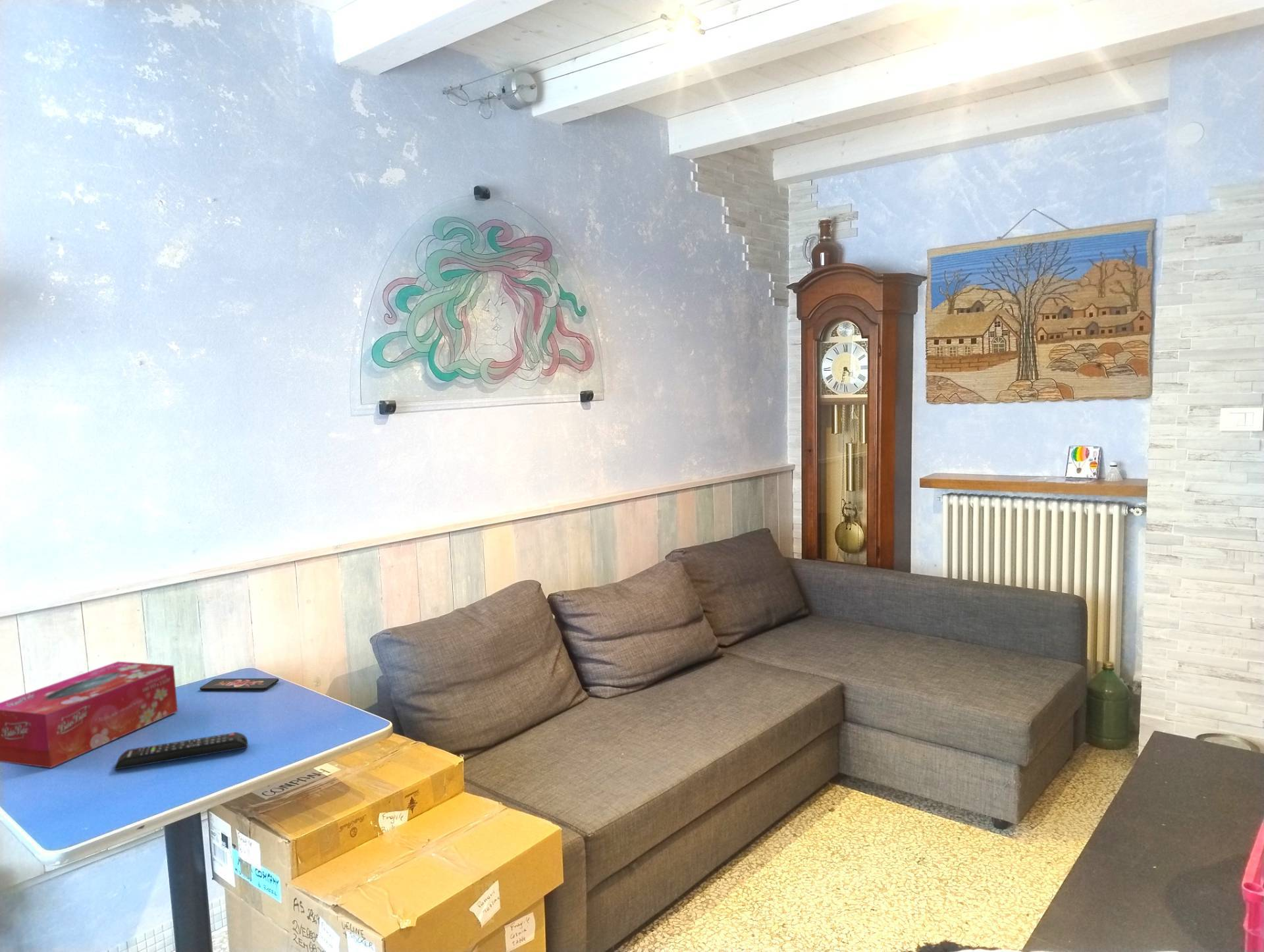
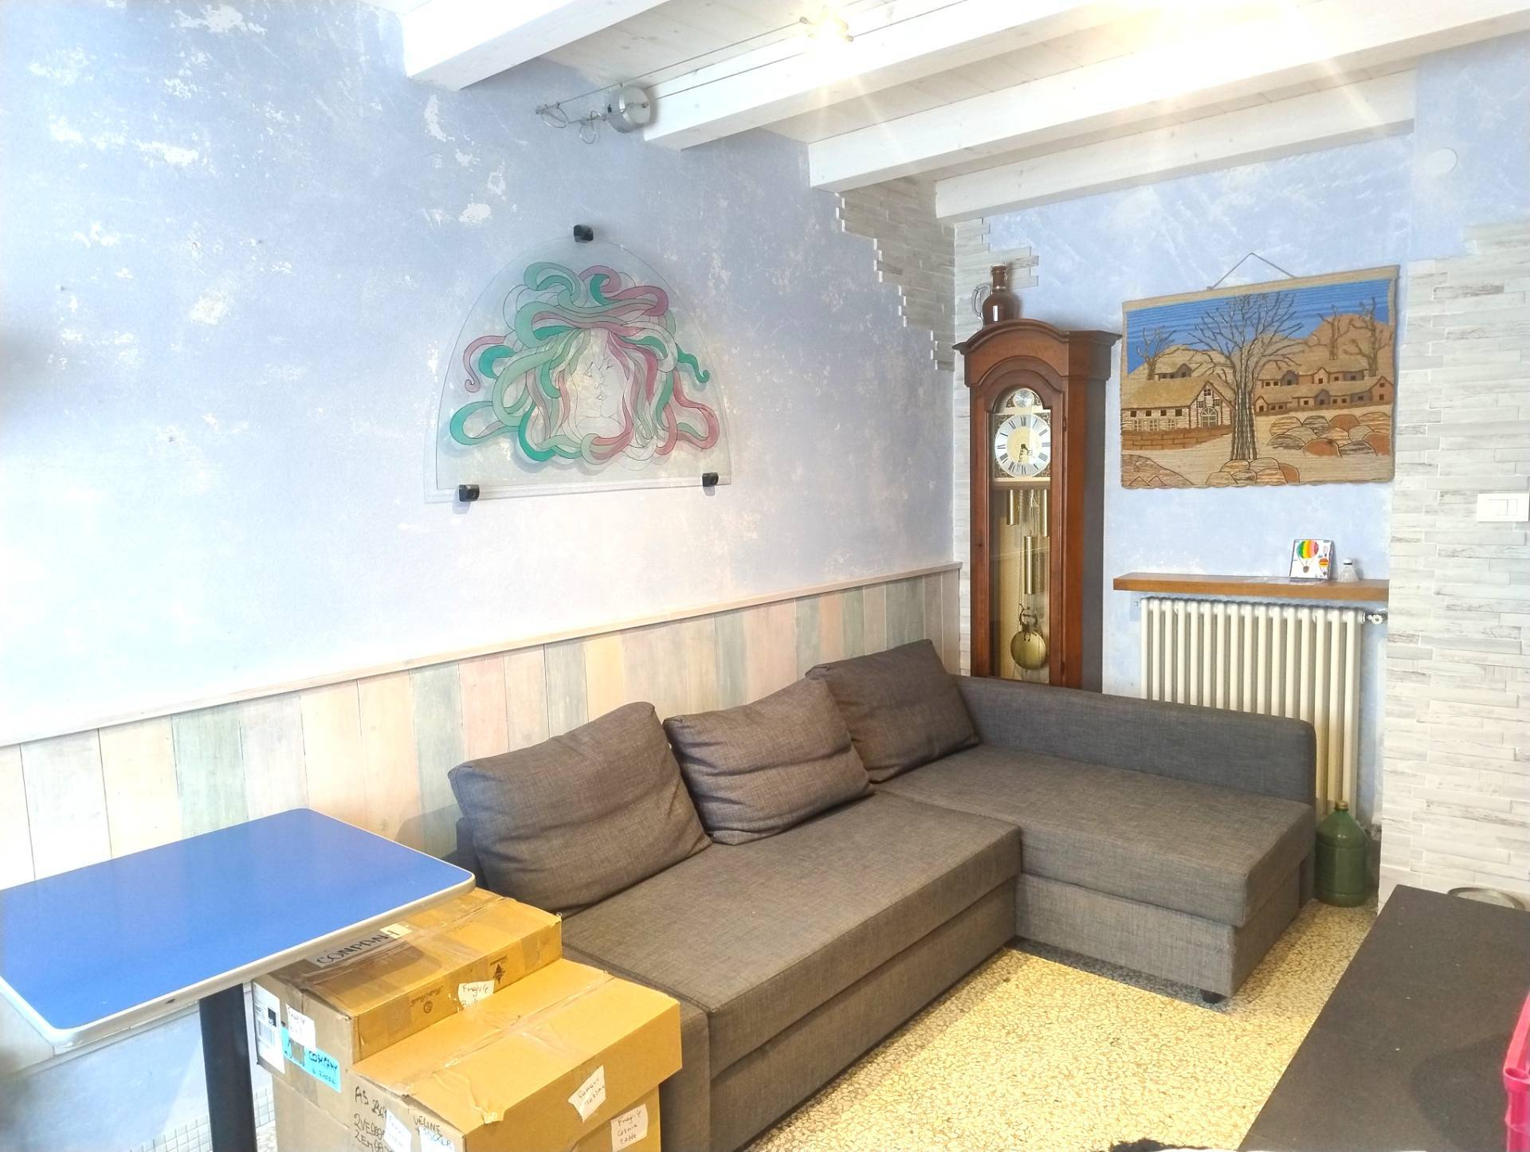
- smartphone [199,677,279,691]
- tissue box [0,661,178,768]
- remote control [113,731,249,770]
